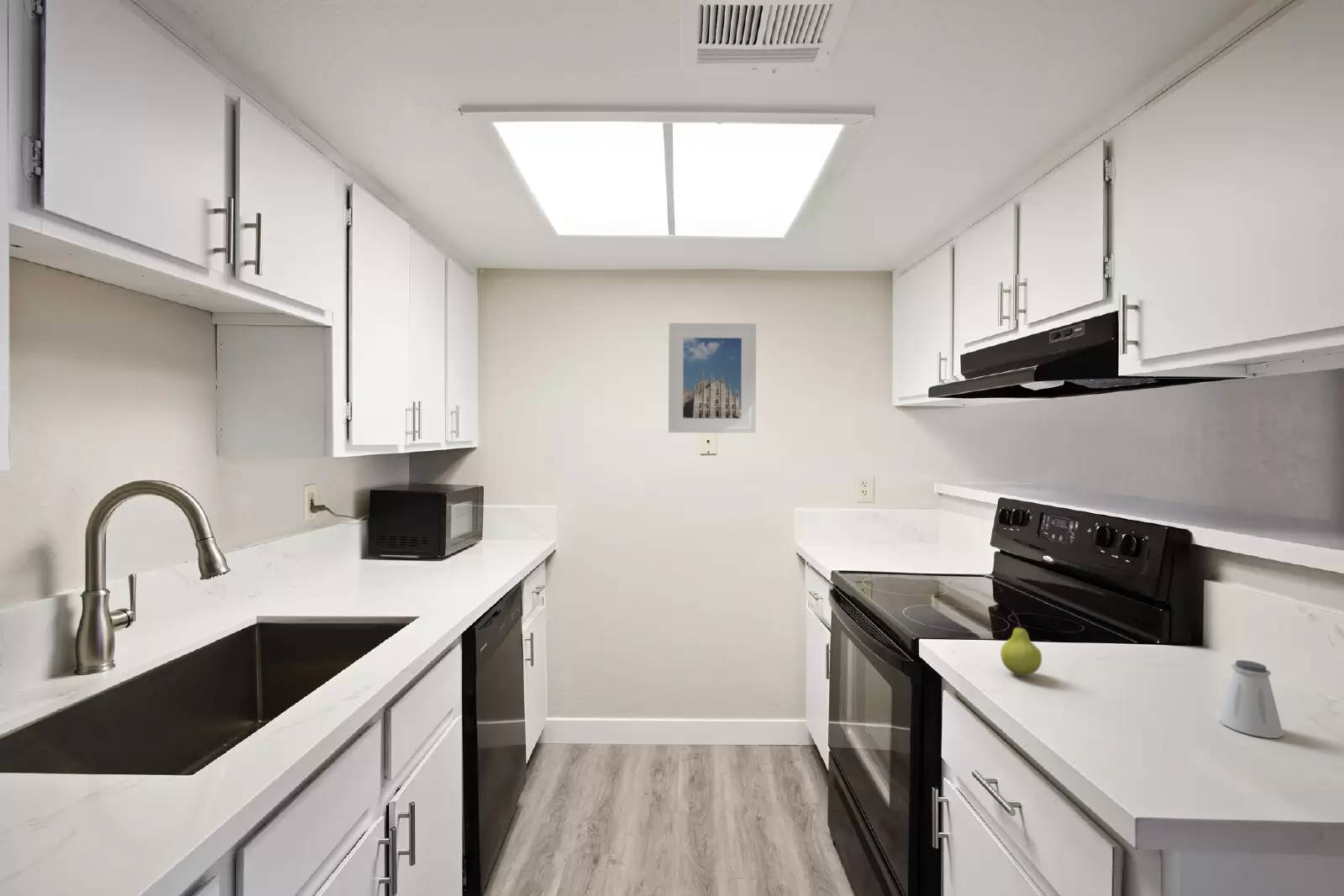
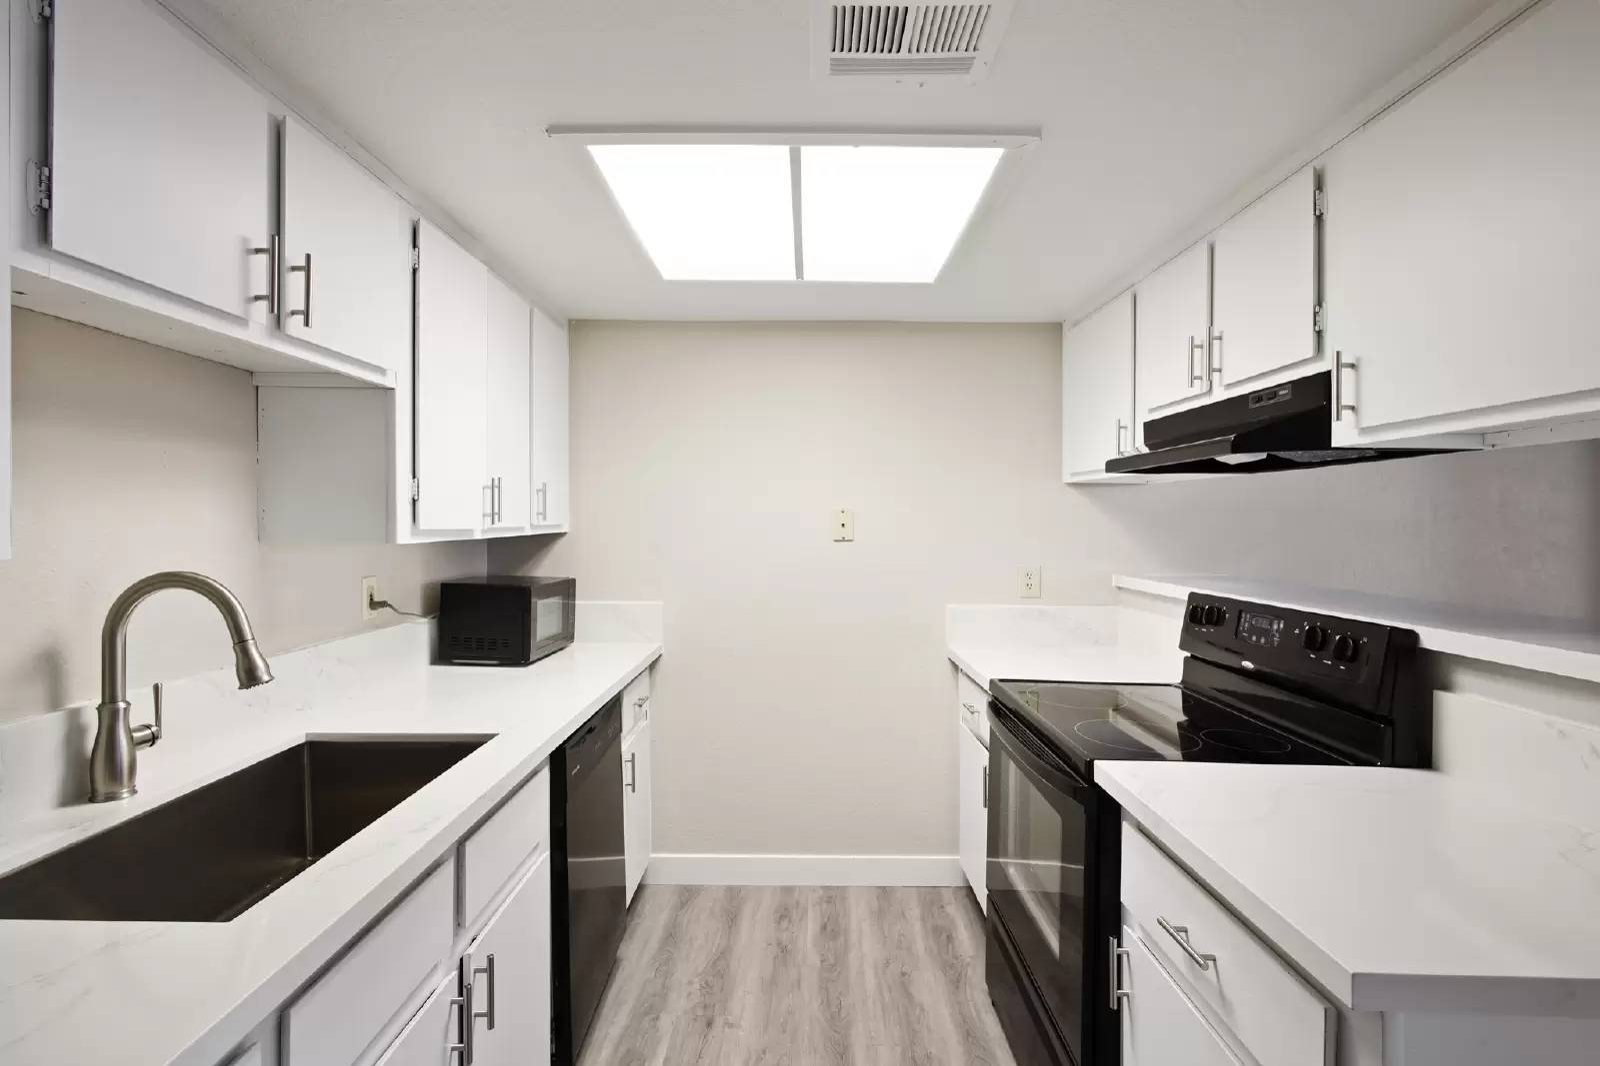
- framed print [668,322,757,434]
- fruit [1000,610,1042,677]
- saltshaker [1218,659,1284,739]
